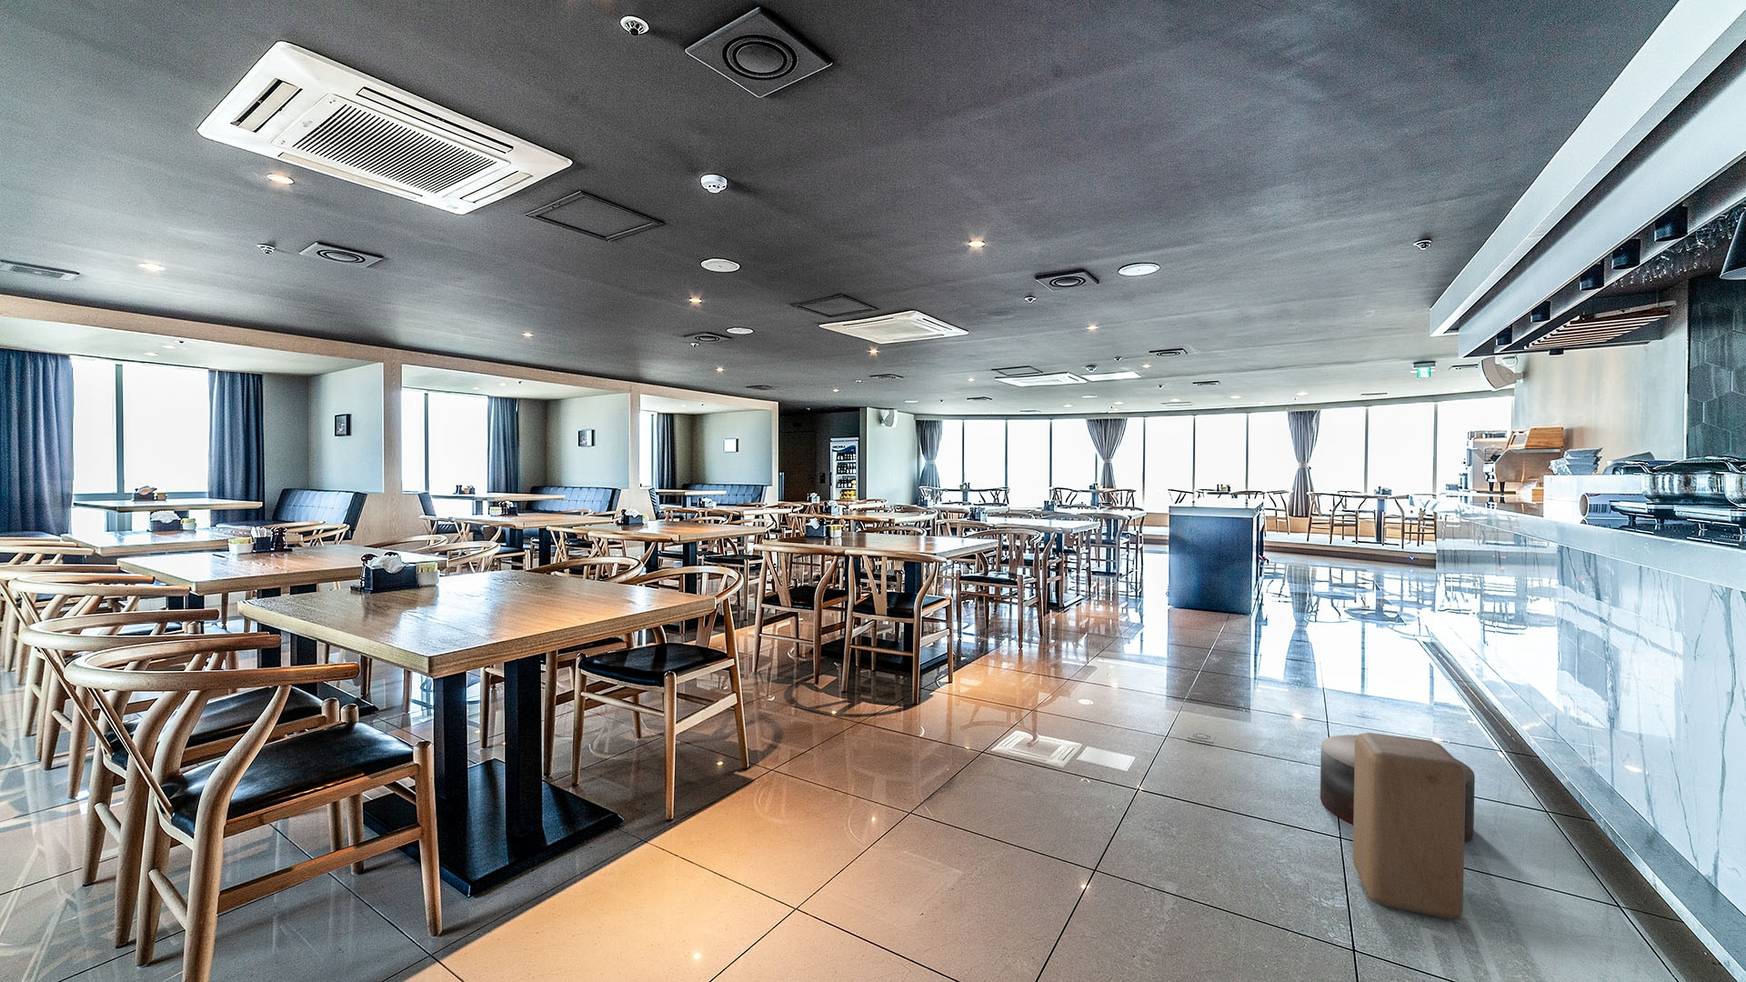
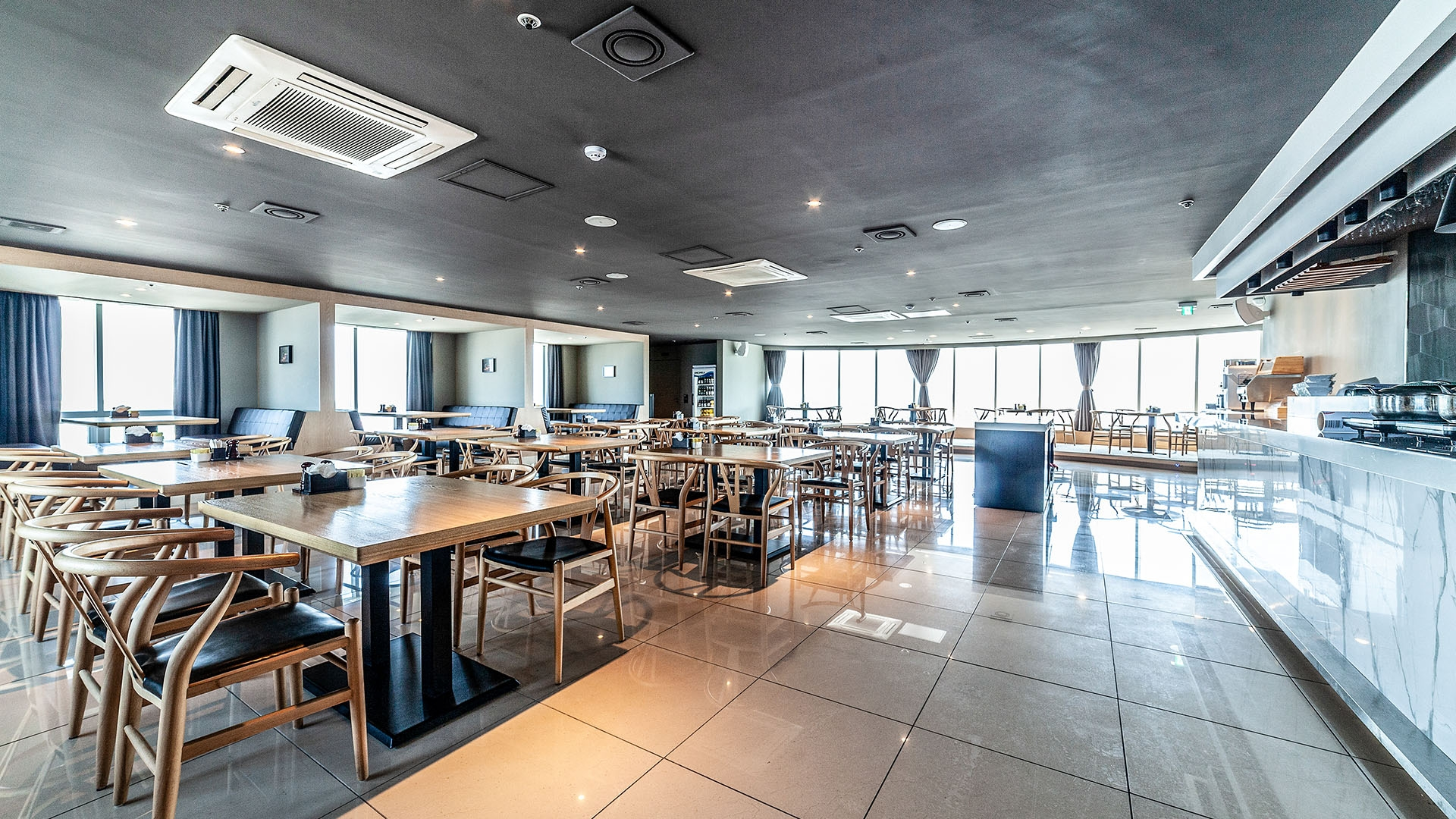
- stool [1353,731,1465,920]
- stool [1319,734,1476,844]
